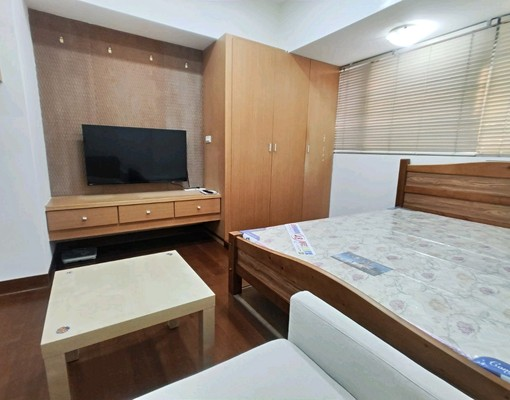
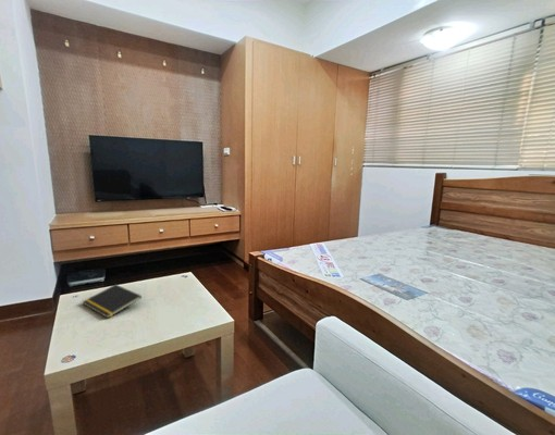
+ notepad [82,284,143,319]
